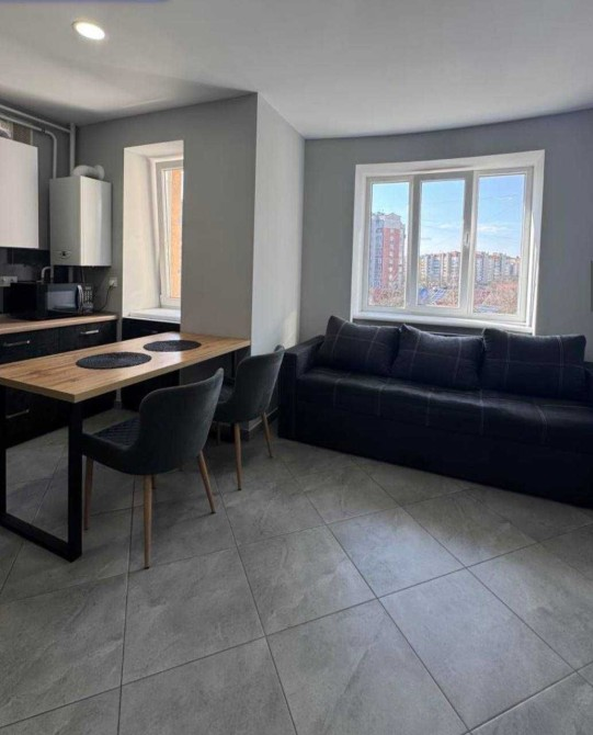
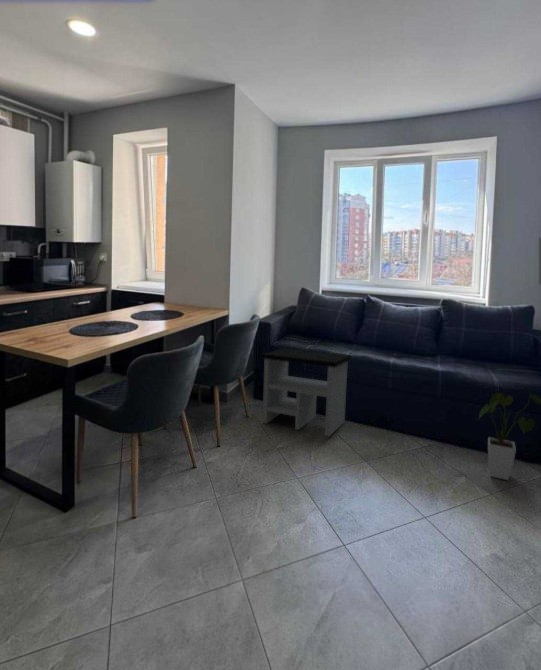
+ house plant [478,391,541,481]
+ side table [261,347,352,438]
